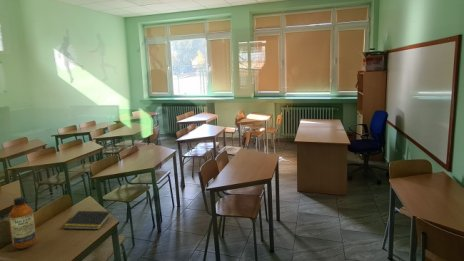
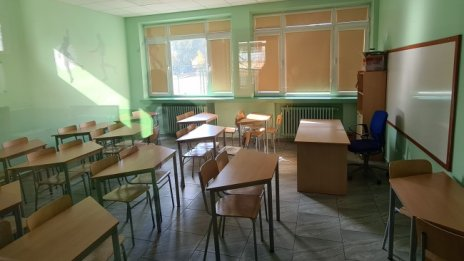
- notepad [62,210,112,230]
- bottle [8,196,37,250]
